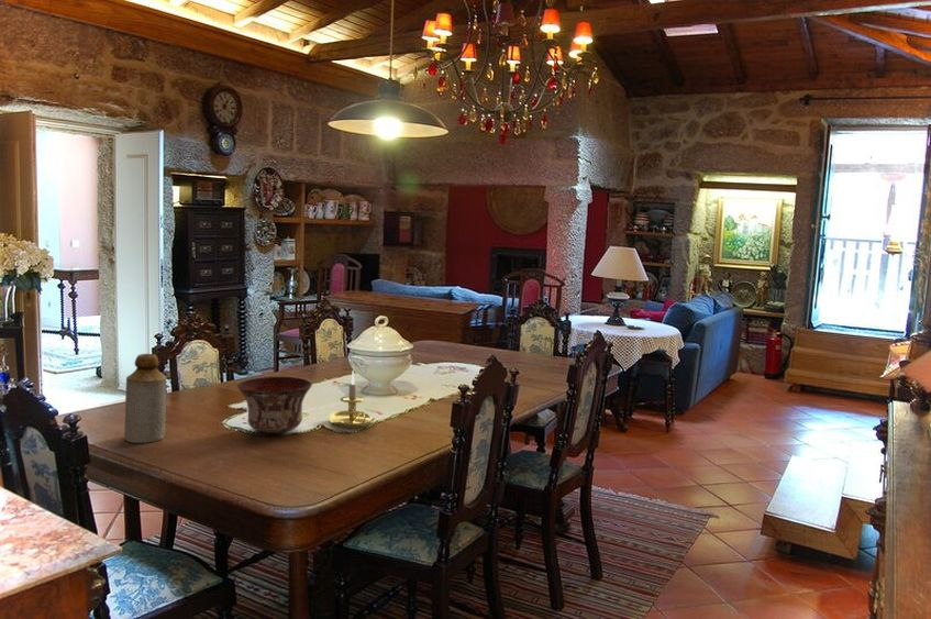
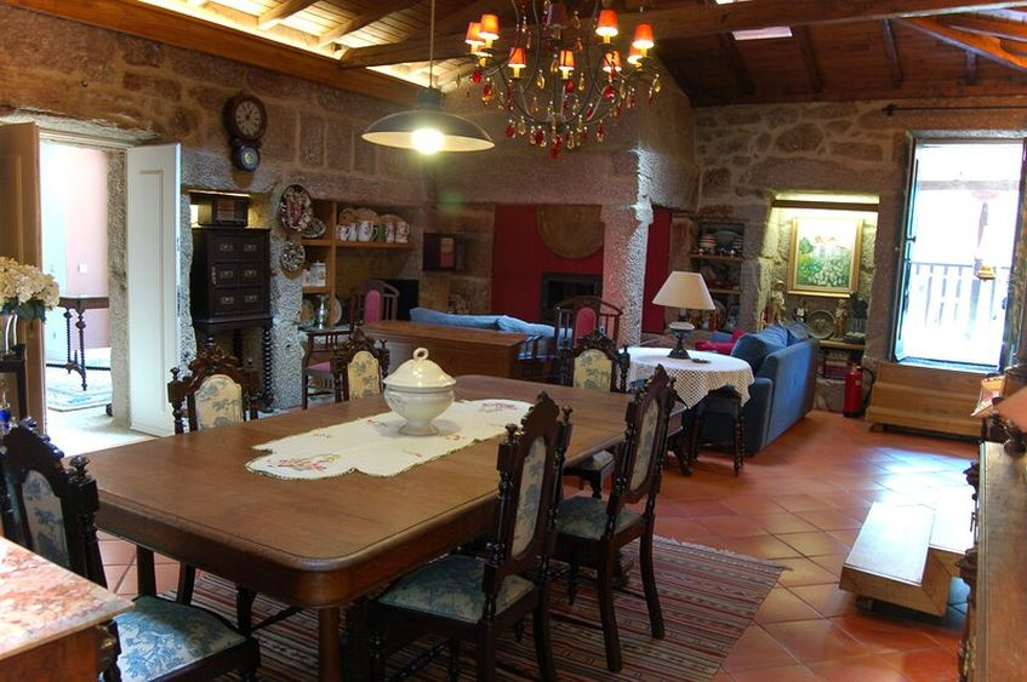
- candle holder [328,369,376,429]
- bowl [236,376,313,434]
- bottle [123,353,167,444]
